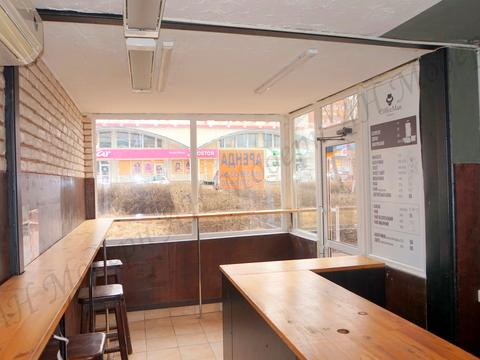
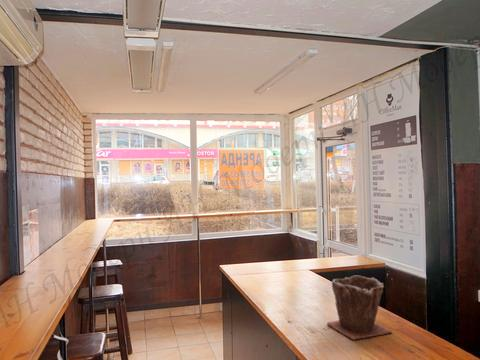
+ plant pot [326,275,393,340]
